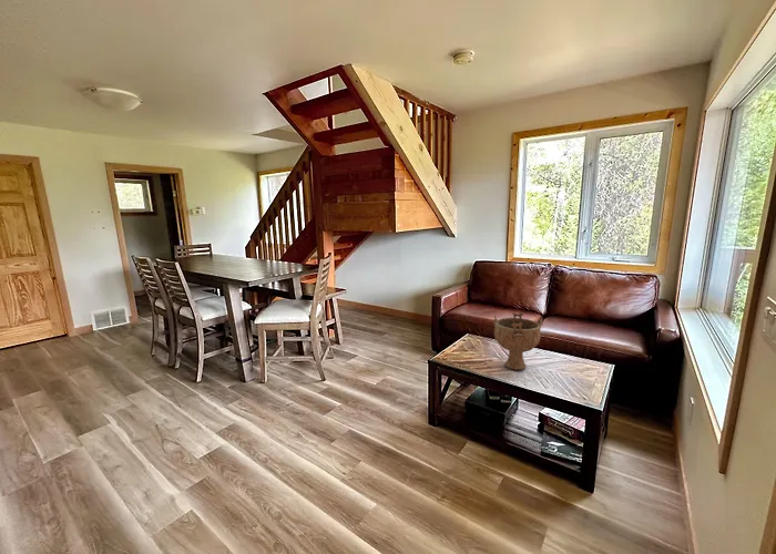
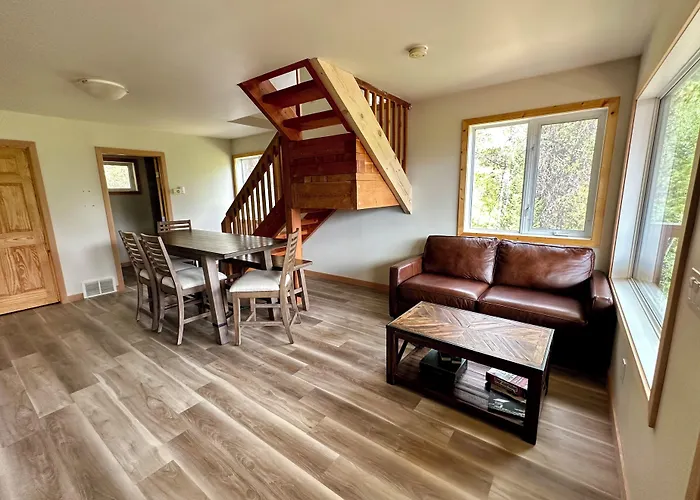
- decorative bowl [493,311,543,371]
